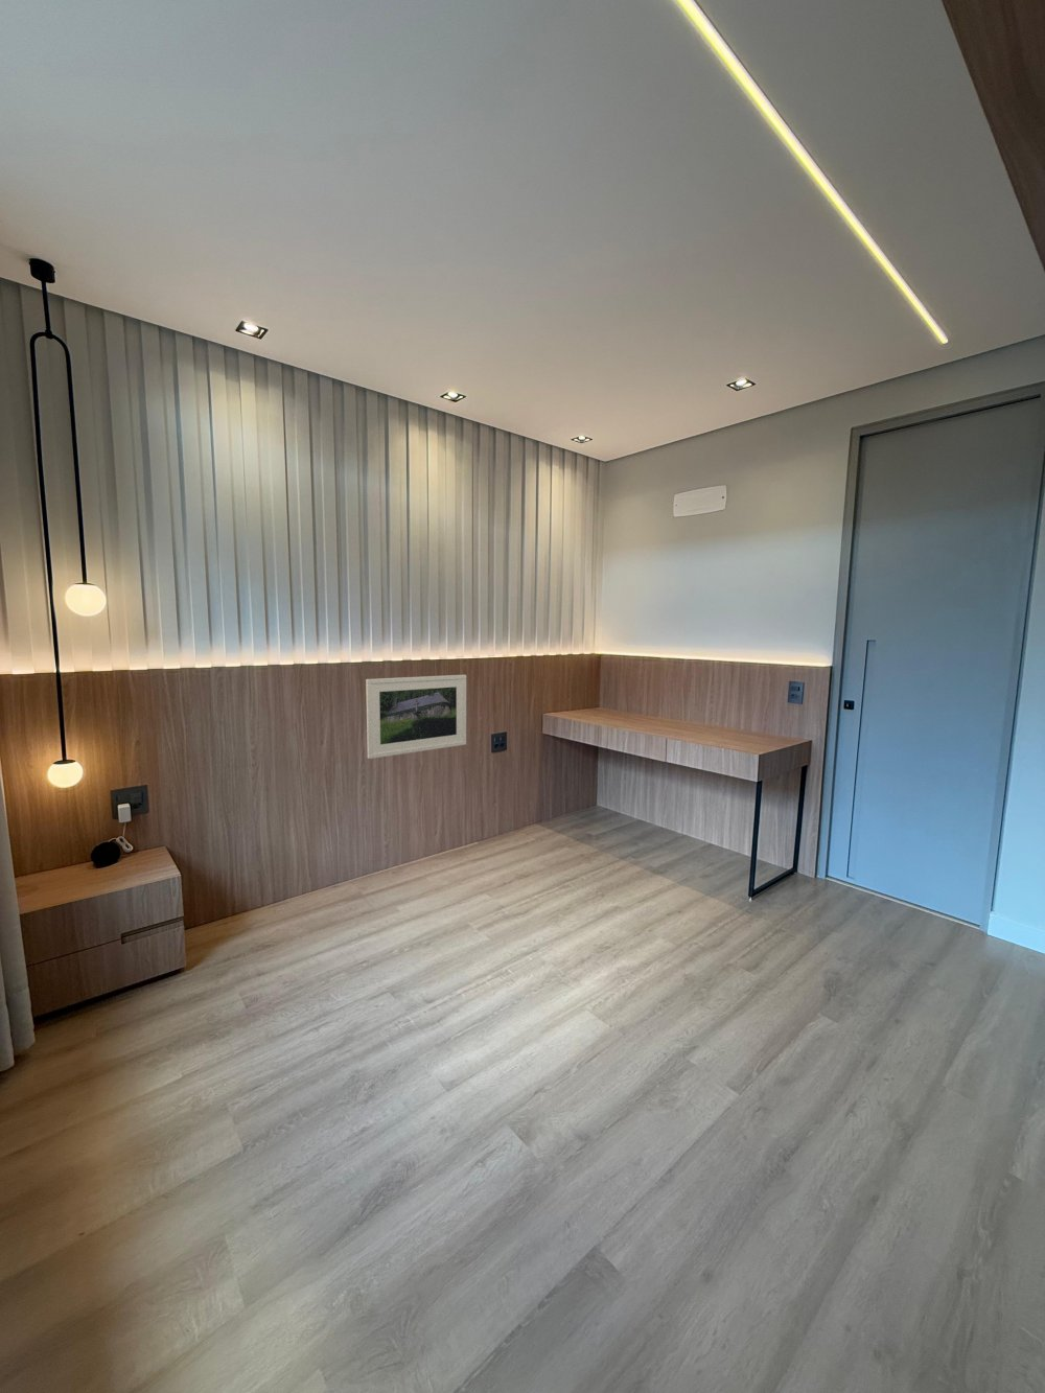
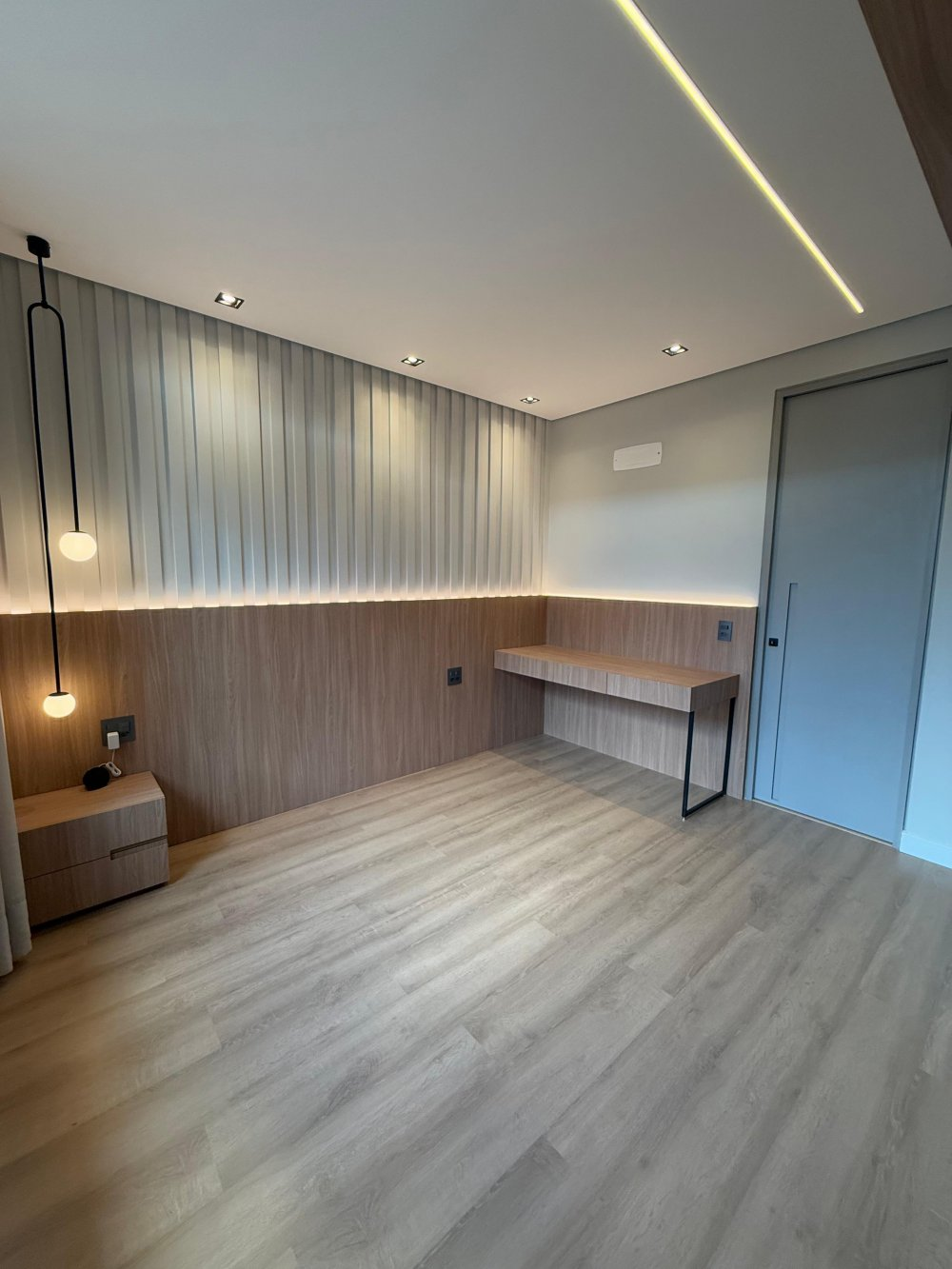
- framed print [364,674,468,760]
